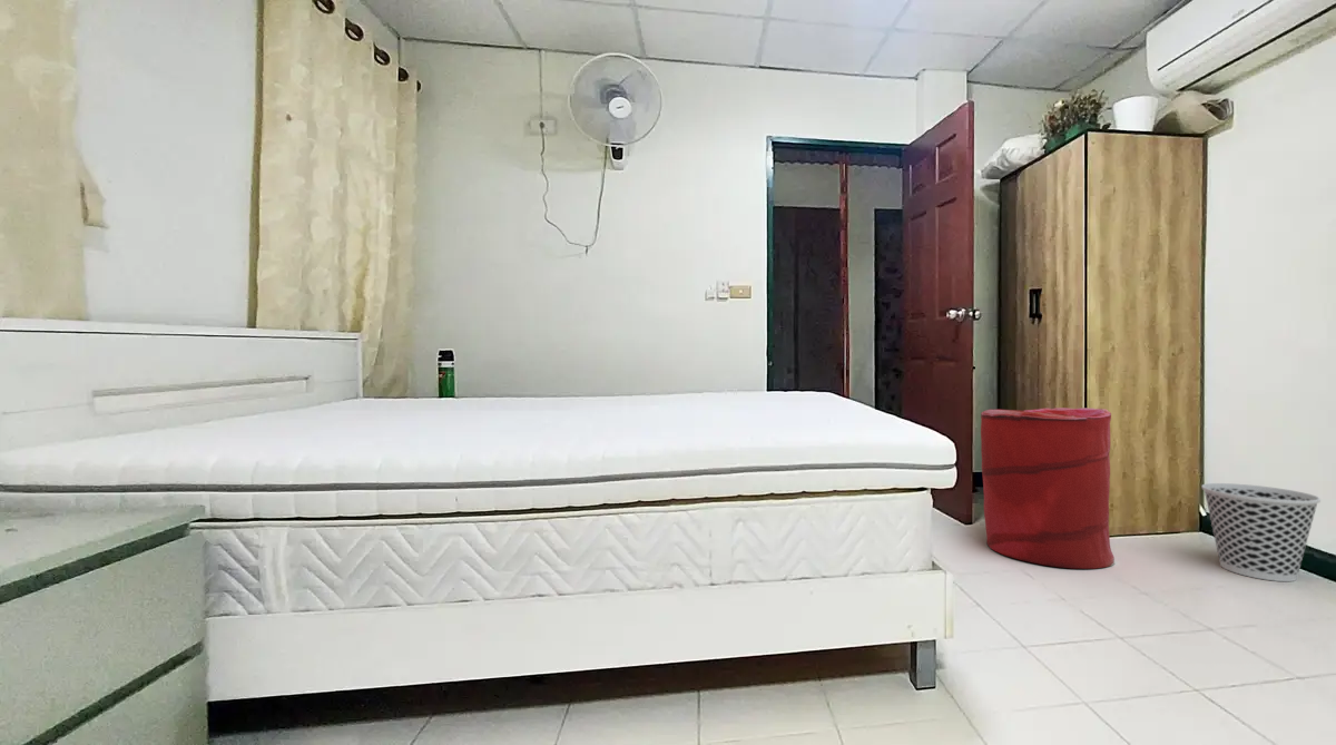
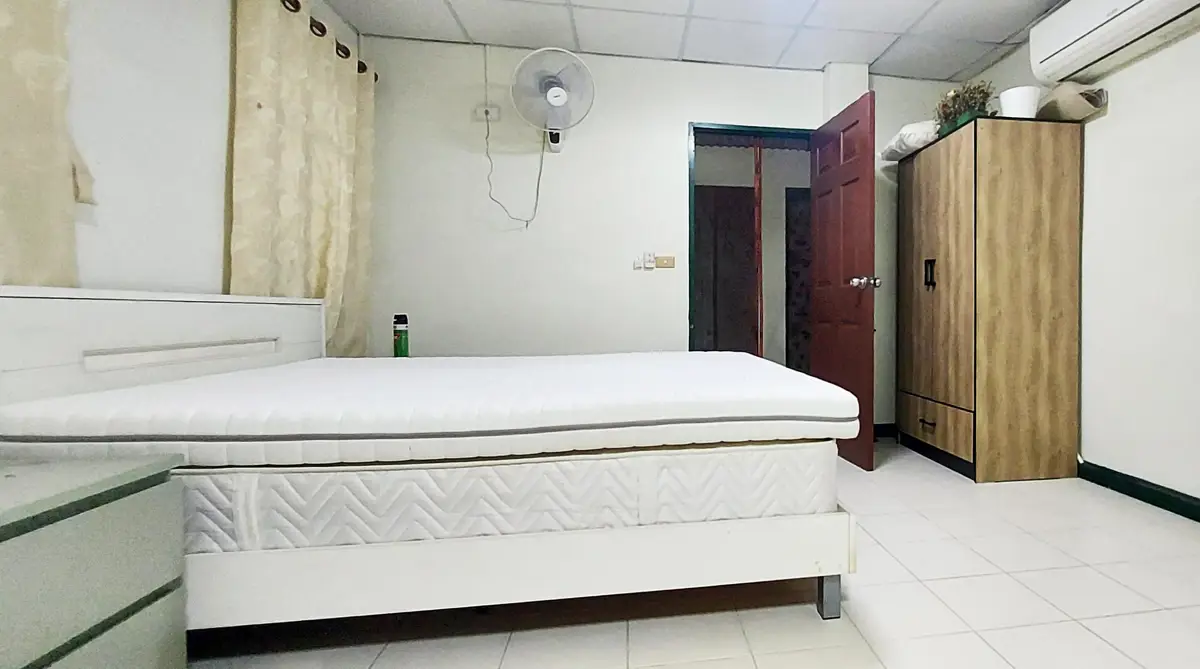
- laundry hamper [980,406,1116,570]
- wastebasket [1200,482,1322,582]
